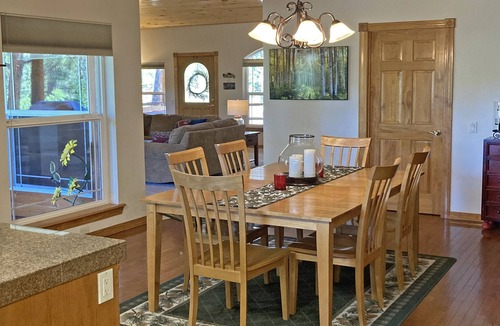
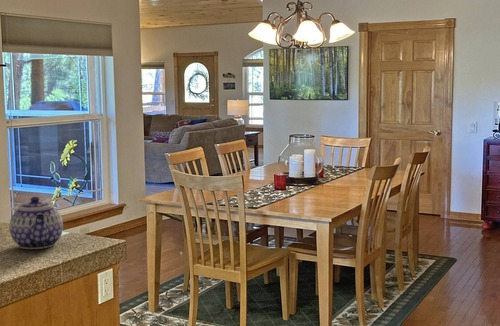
+ teapot [9,196,64,250]
